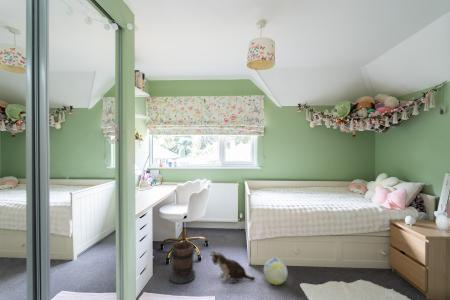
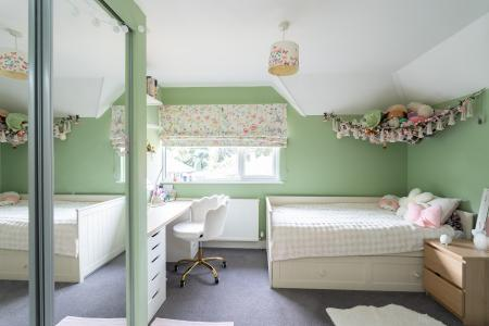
- ball [263,257,289,286]
- plush toy [209,250,256,284]
- wooden barrel [169,241,196,285]
